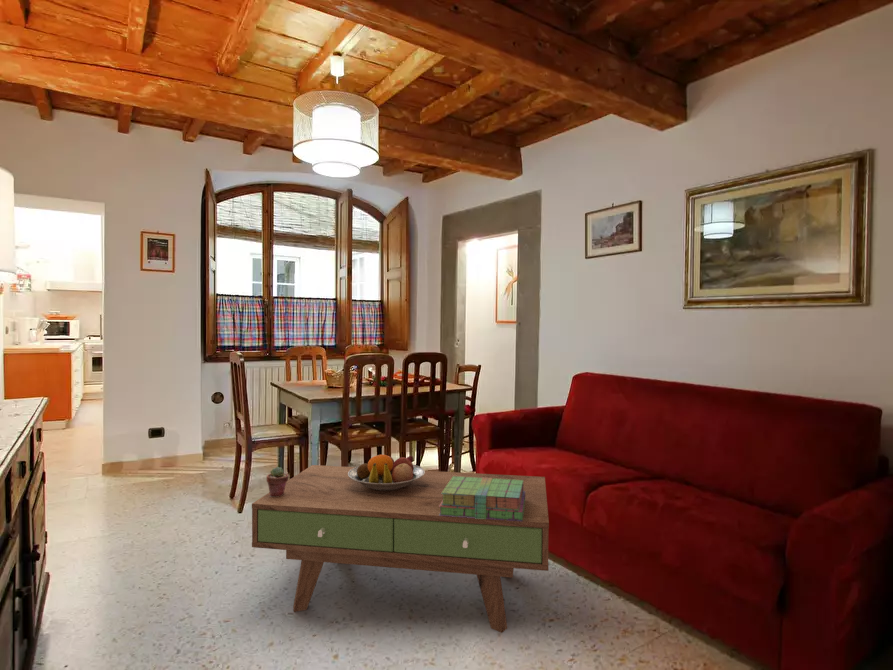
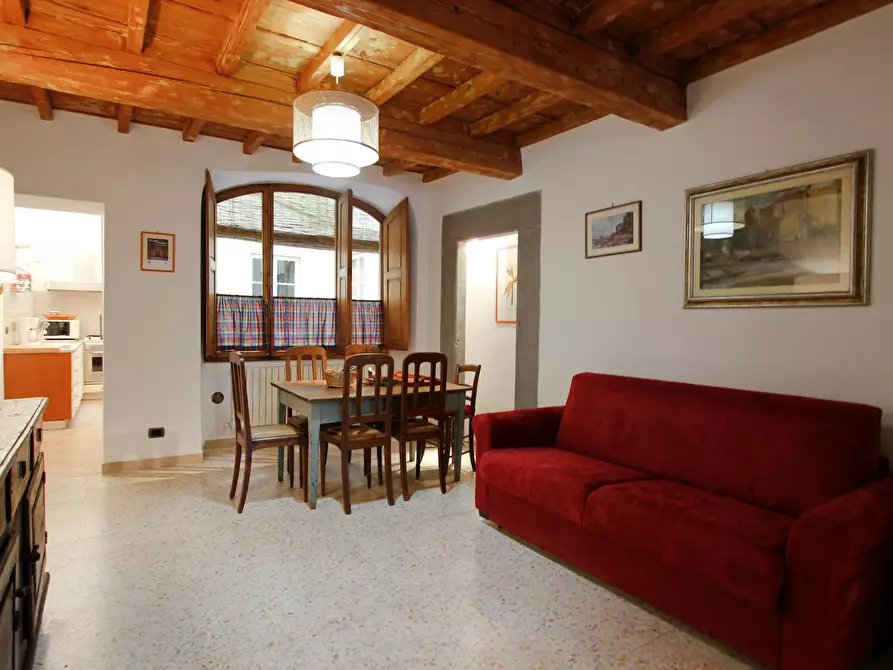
- potted succulent [265,466,289,497]
- fruit bowl [348,451,425,491]
- stack of books [439,476,525,521]
- coffee table [251,464,550,634]
